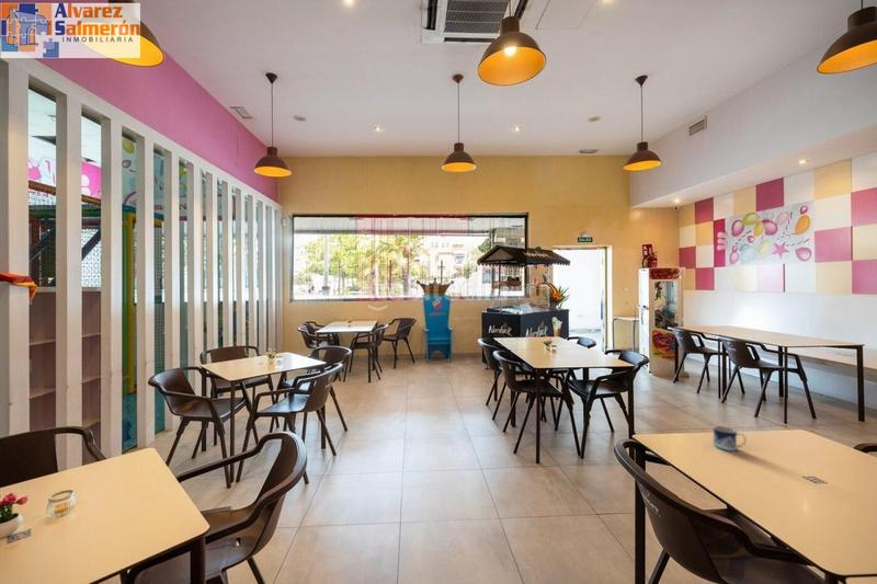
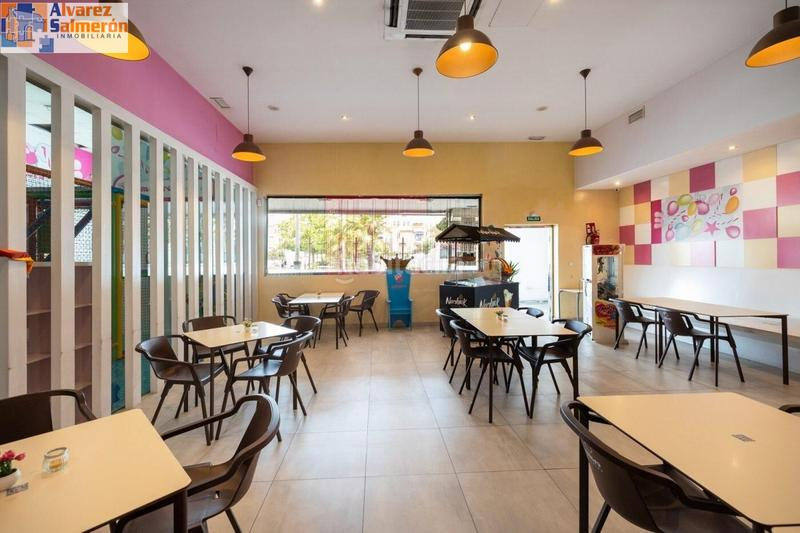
- mug [713,425,748,453]
